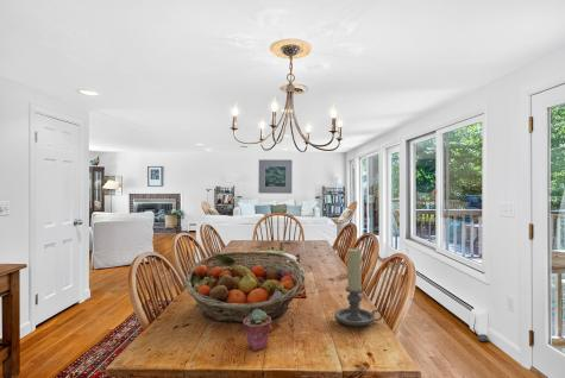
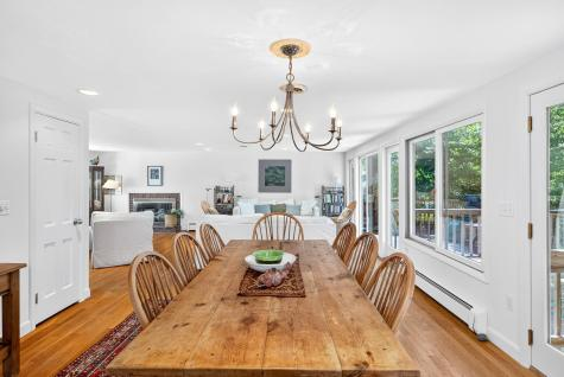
- fruit basket [183,250,307,323]
- potted succulent [241,309,272,352]
- candle holder [333,247,383,327]
